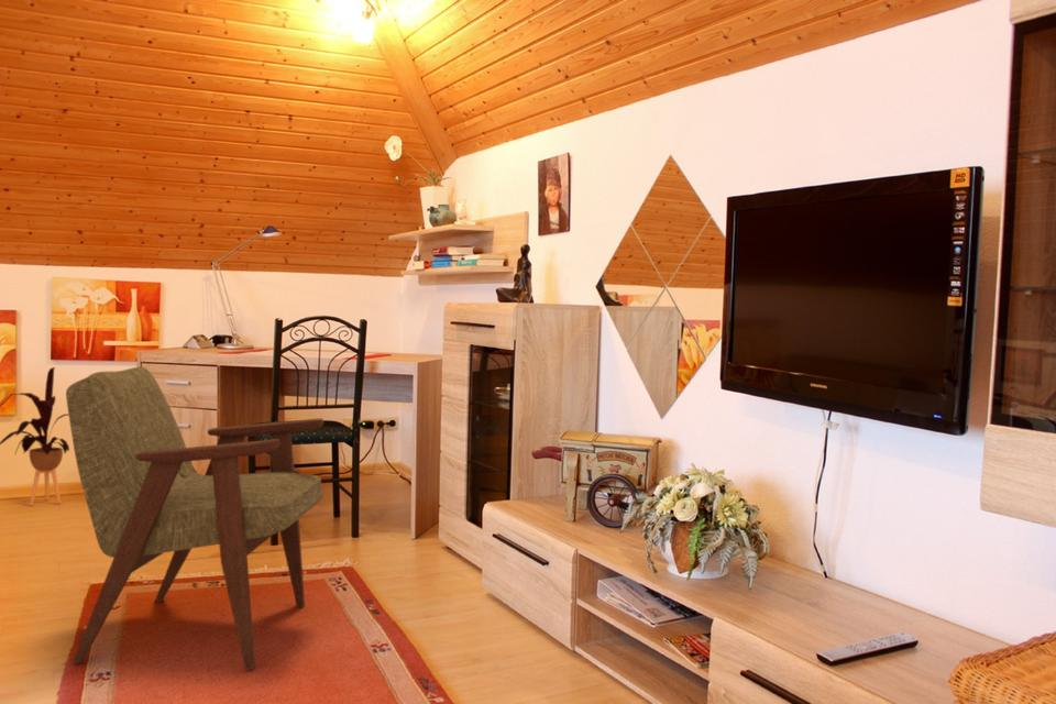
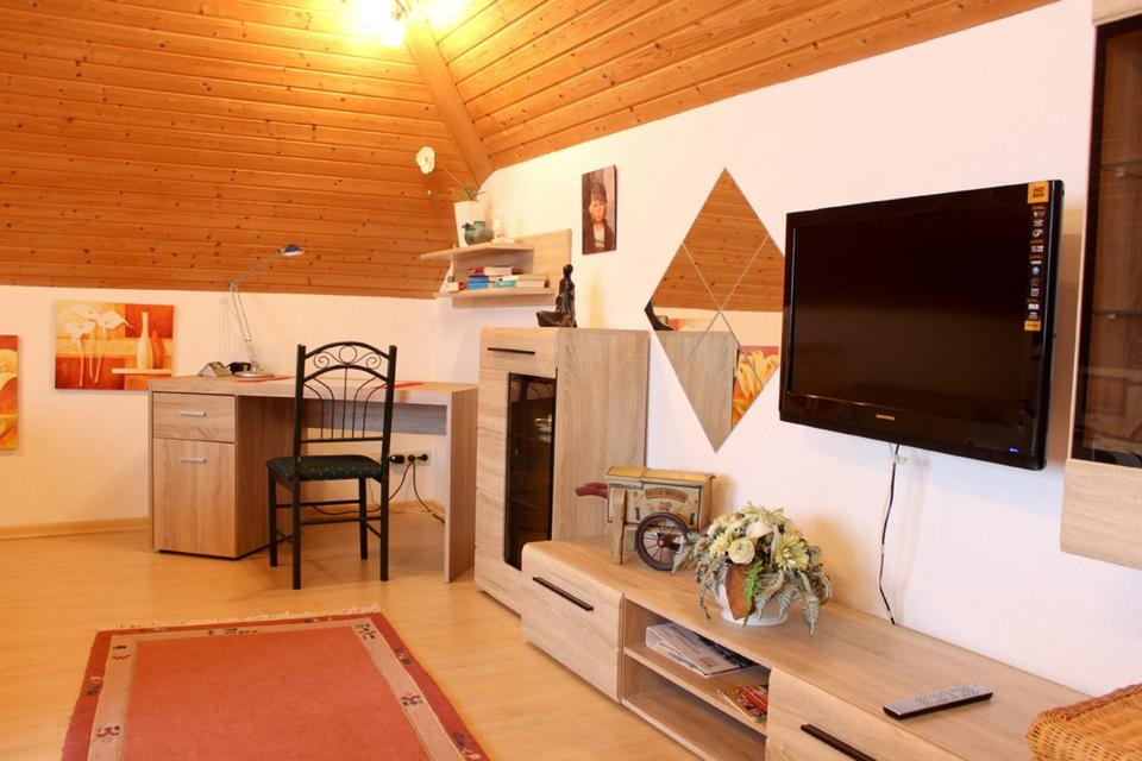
- armchair [65,366,324,671]
- house plant [0,366,70,506]
